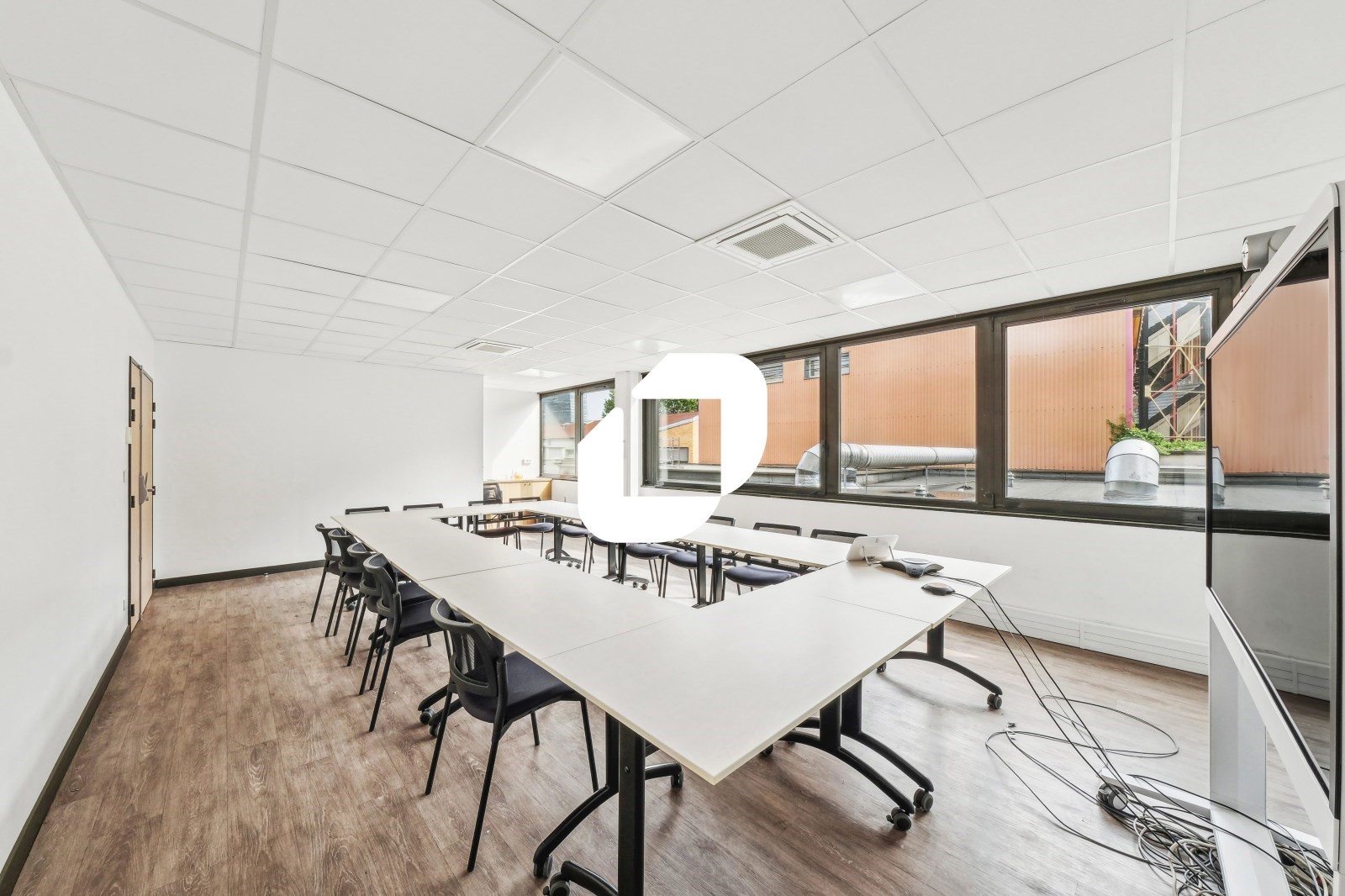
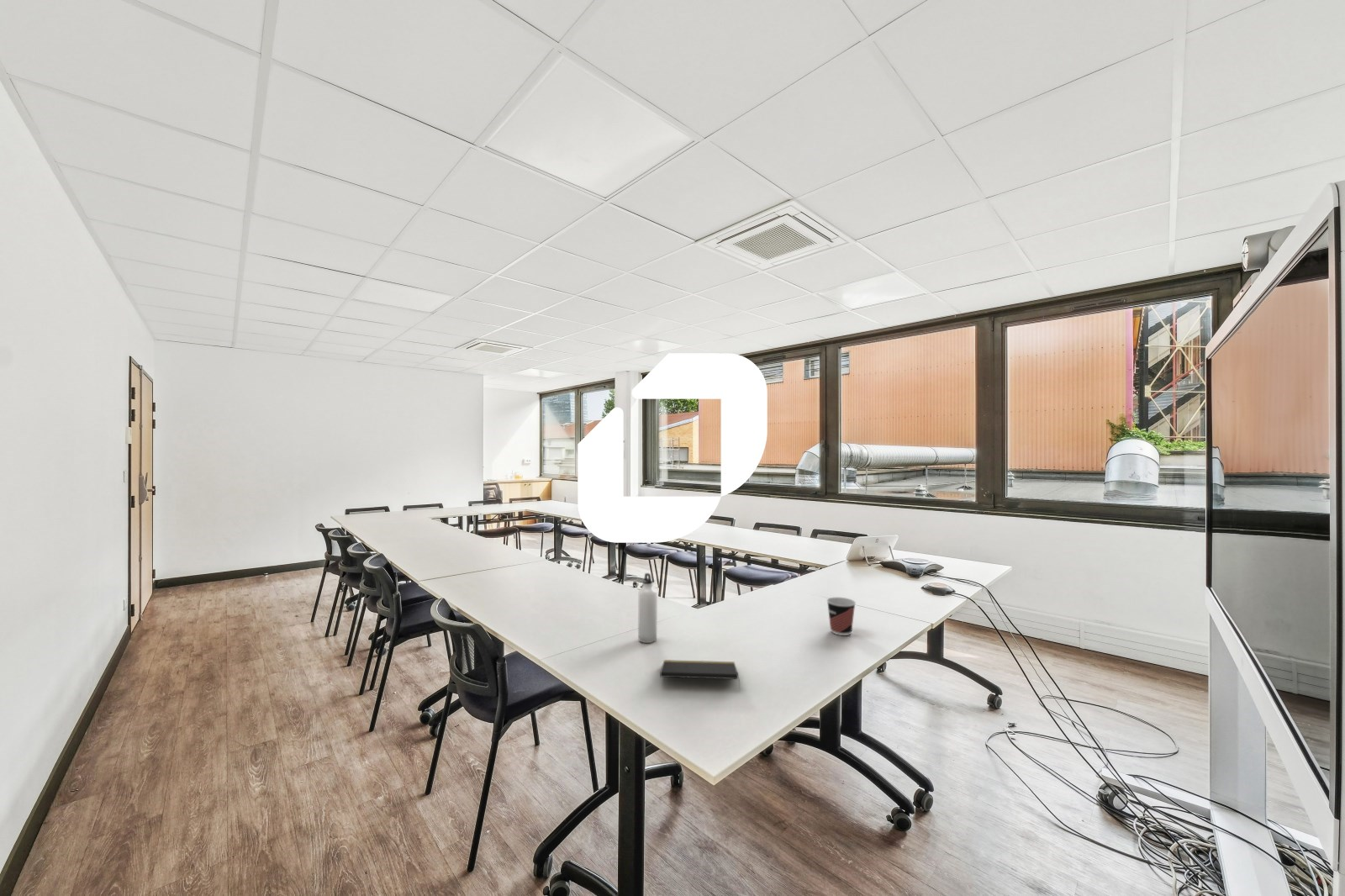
+ cup [826,597,857,636]
+ notepad [659,659,741,691]
+ water bottle [637,572,658,644]
